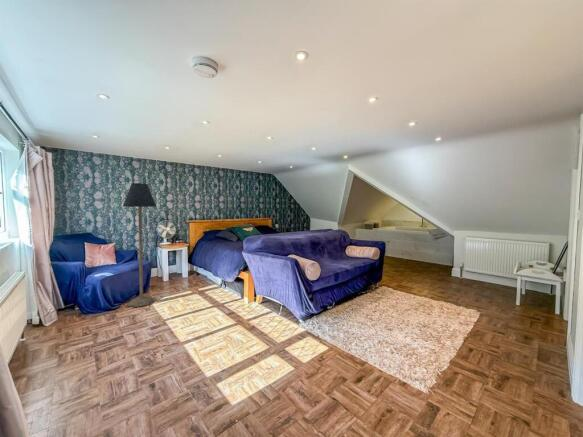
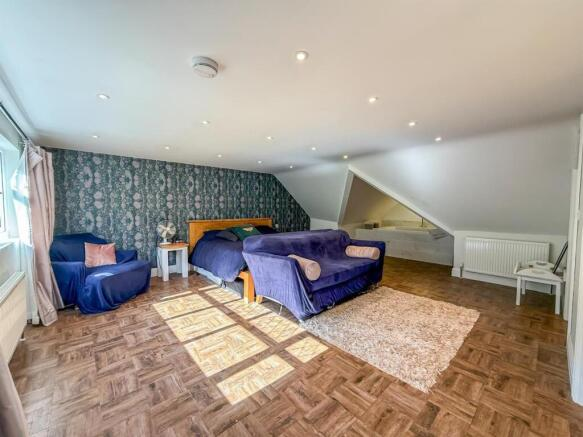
- floor lamp [122,182,157,308]
